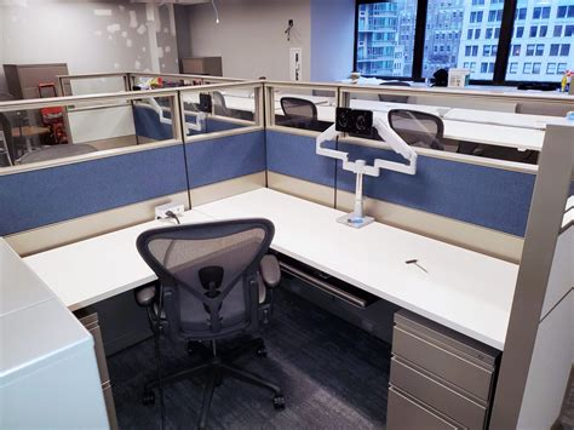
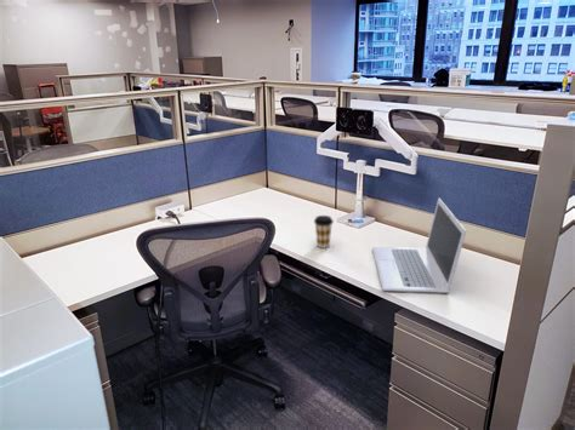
+ coffee cup [313,214,335,250]
+ laptop [371,197,467,294]
